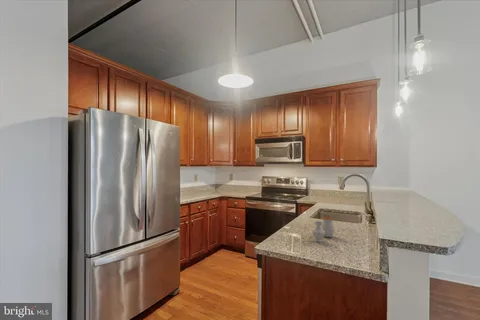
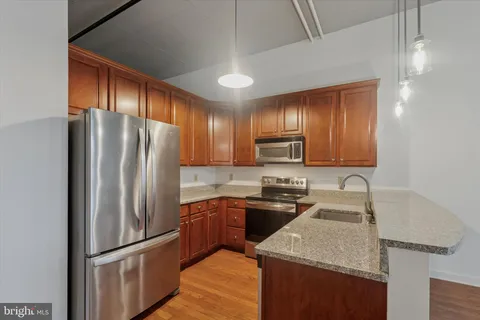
- jar [311,214,335,243]
